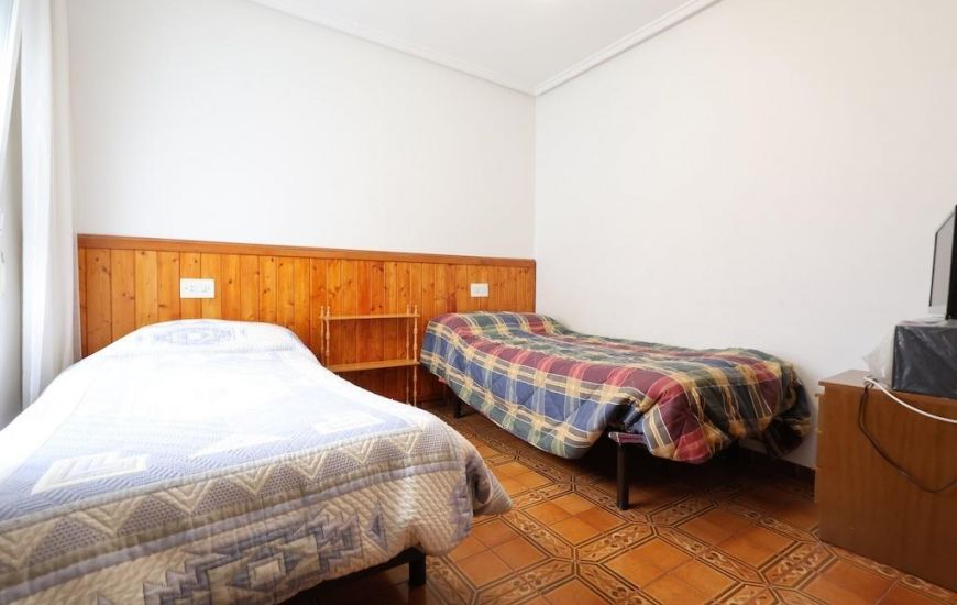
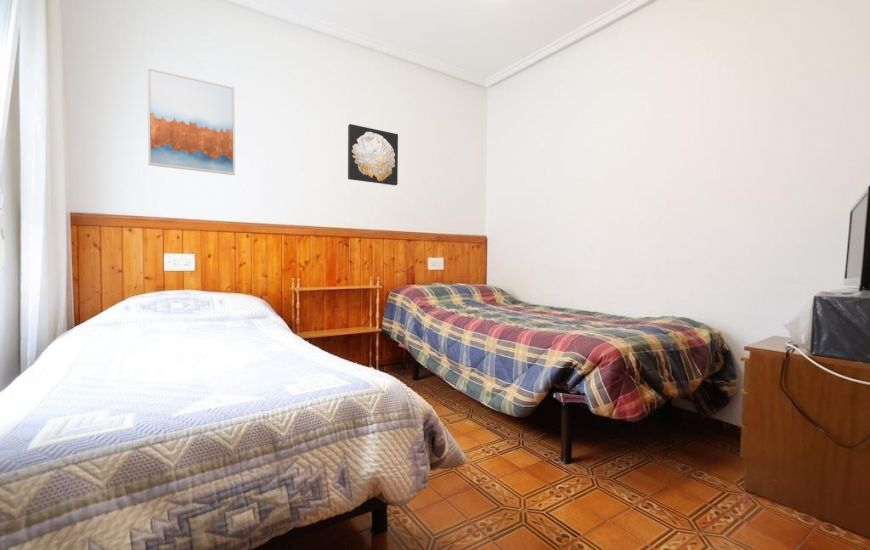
+ wall art [347,123,399,186]
+ wall art [146,66,236,176]
